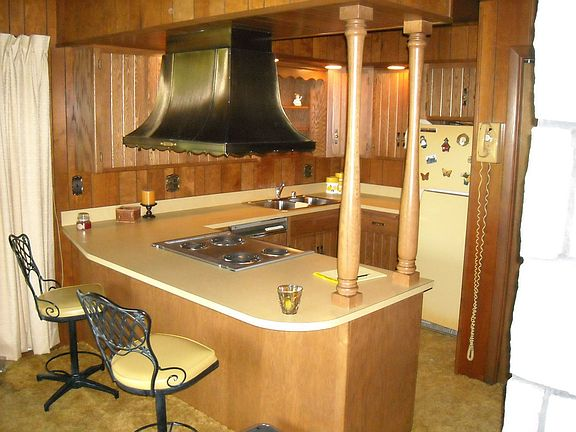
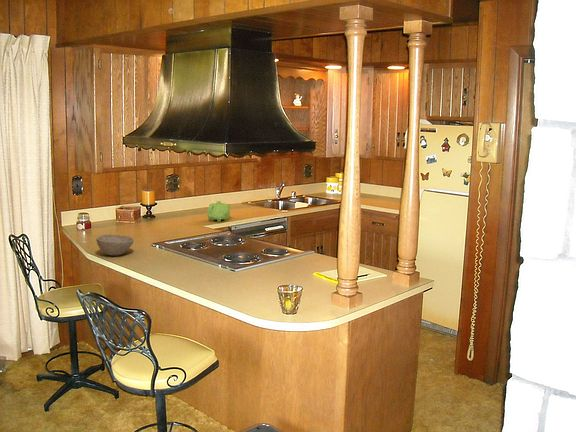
+ teapot [206,200,232,223]
+ bowl [95,234,135,256]
